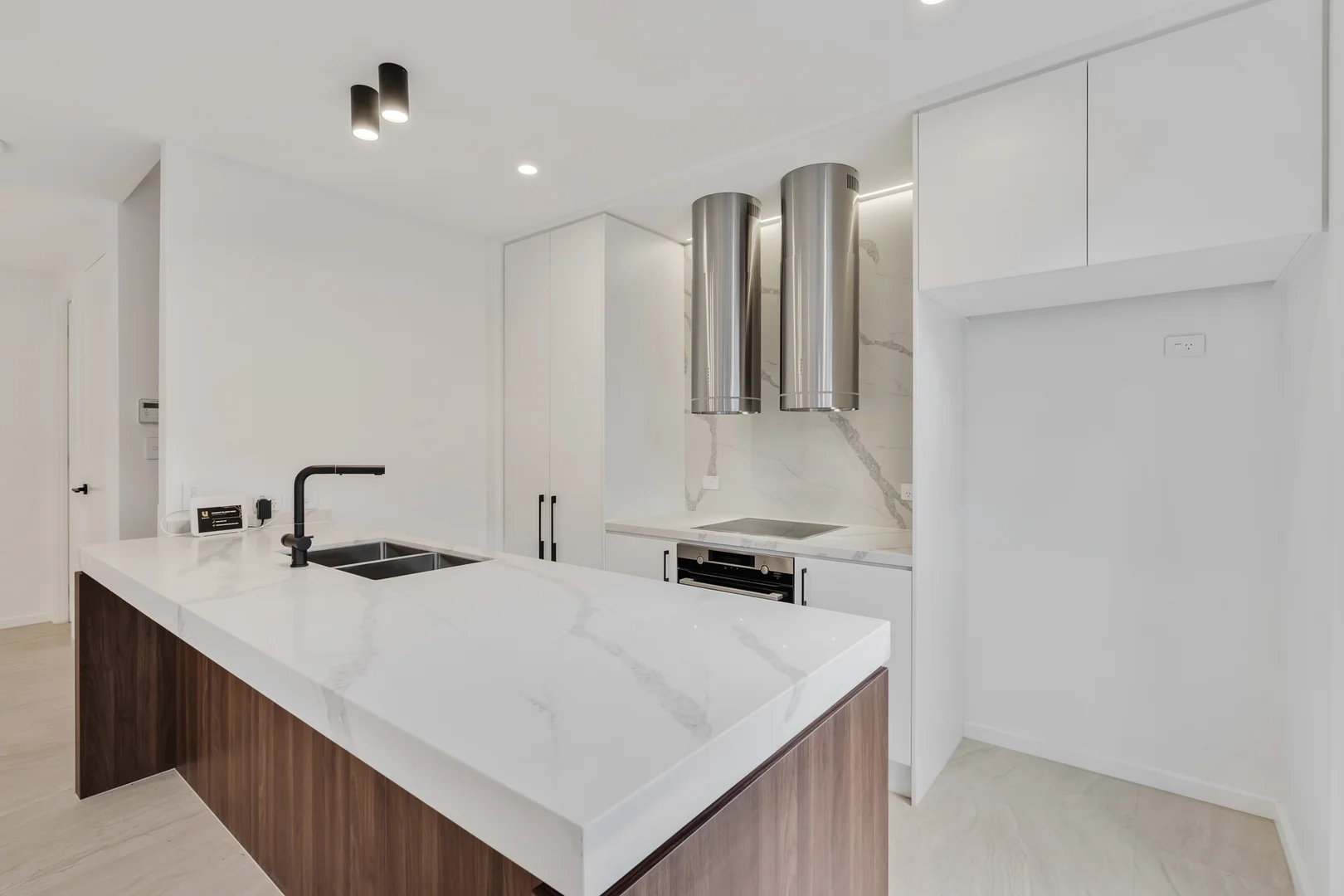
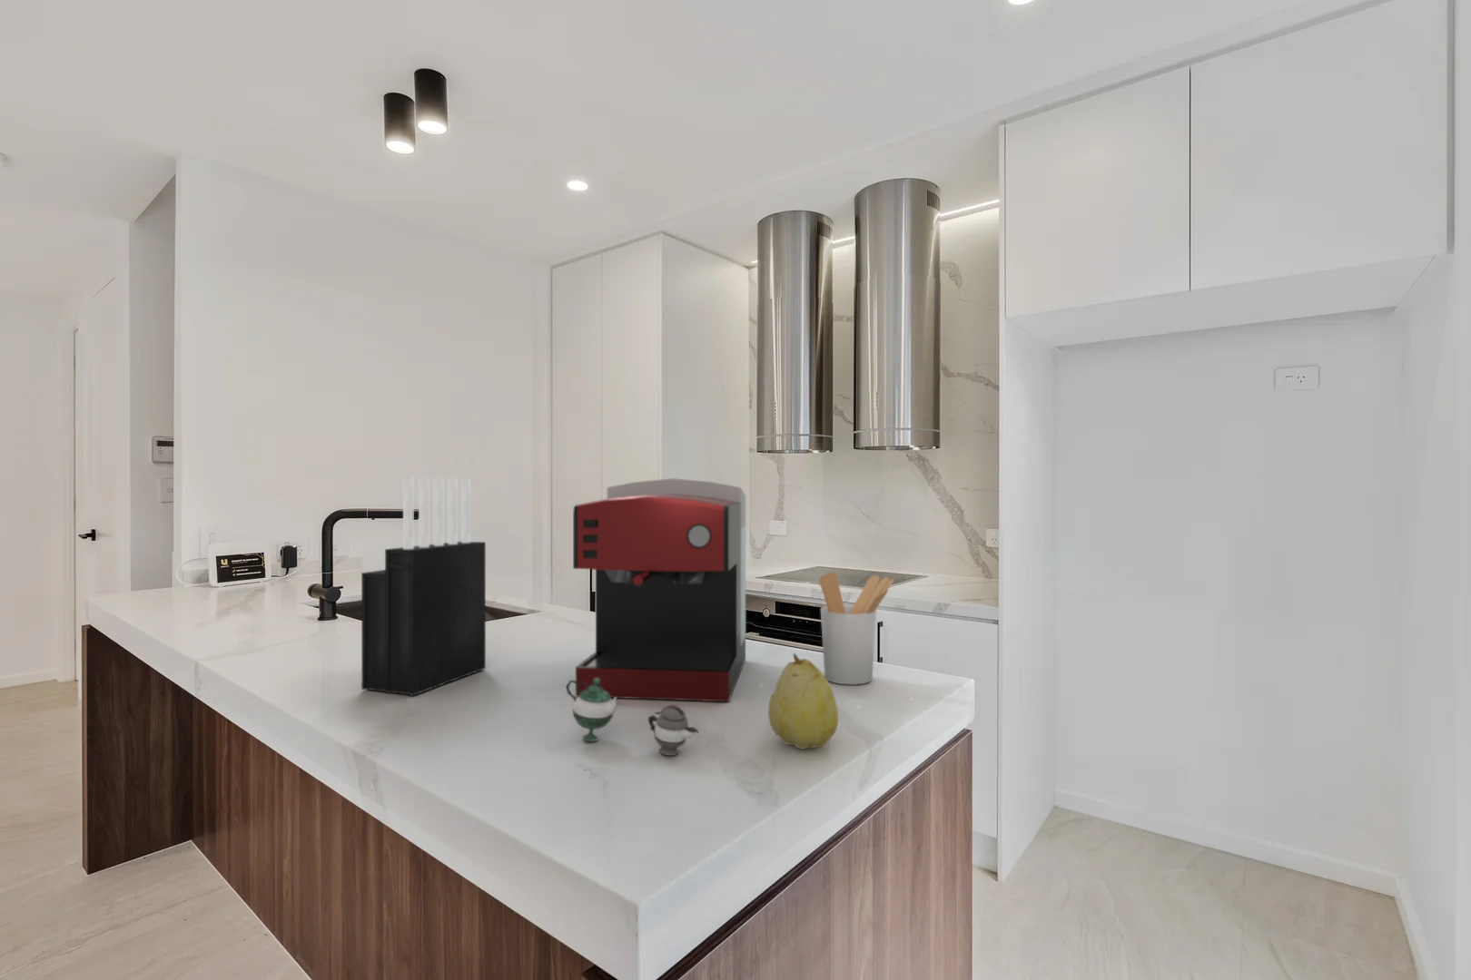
+ utensil holder [818,572,895,685]
+ fruit [767,653,839,750]
+ teapot [566,678,699,757]
+ coffee maker [572,477,746,702]
+ knife block [360,477,487,697]
